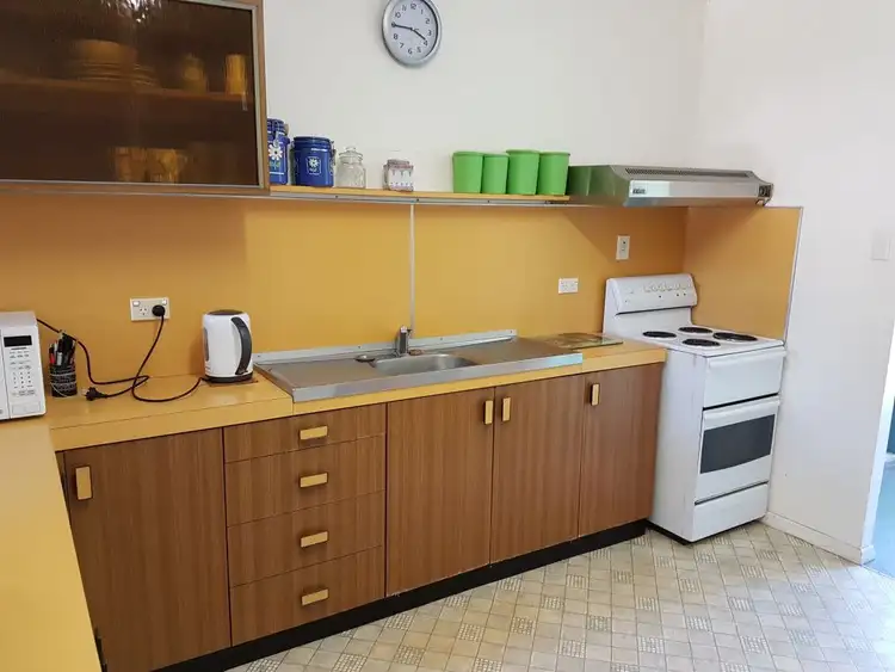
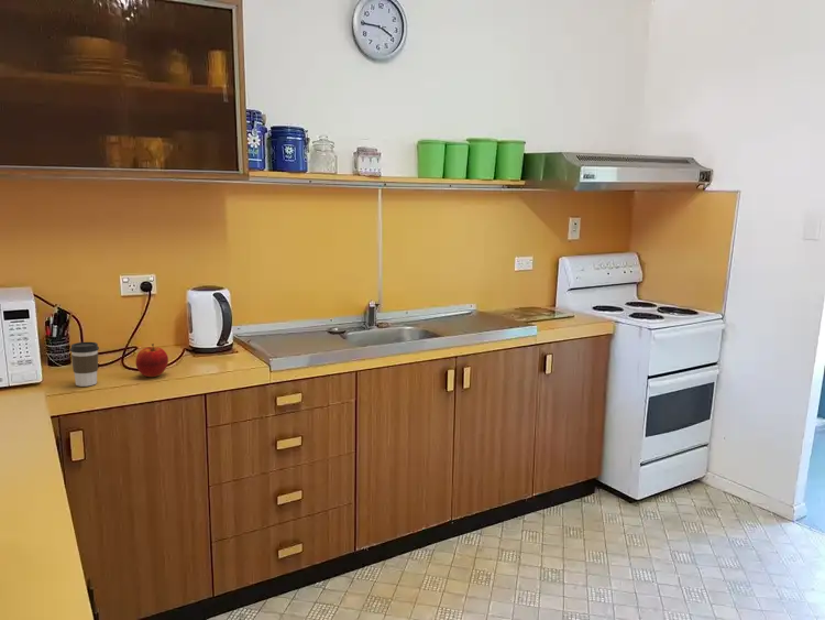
+ apple [134,342,169,378]
+ coffee cup [69,341,100,388]
